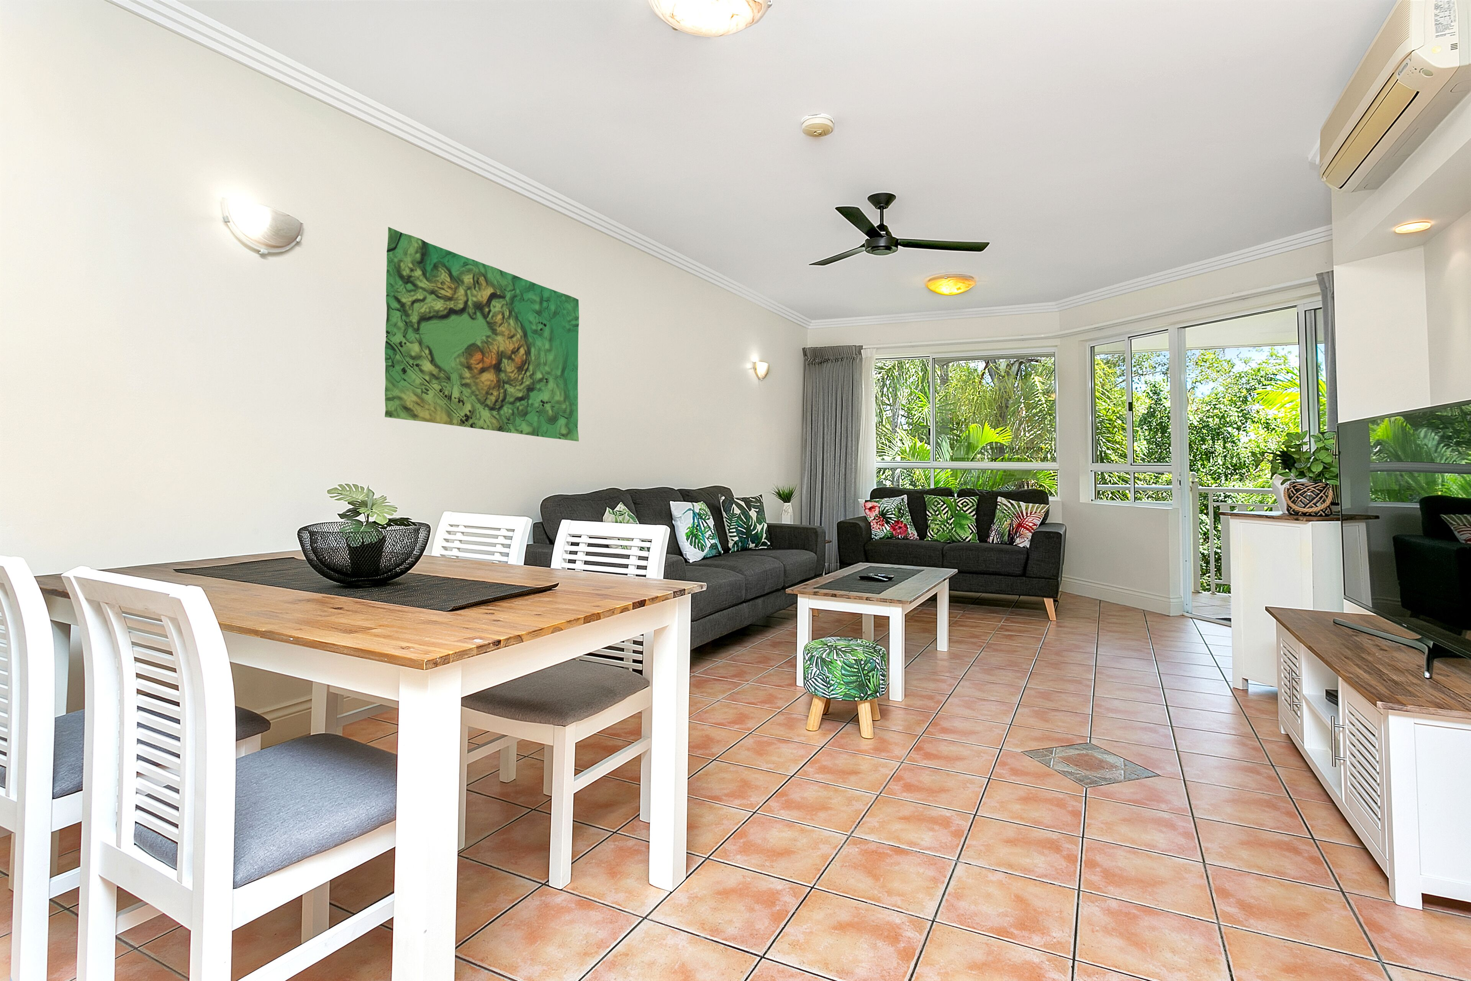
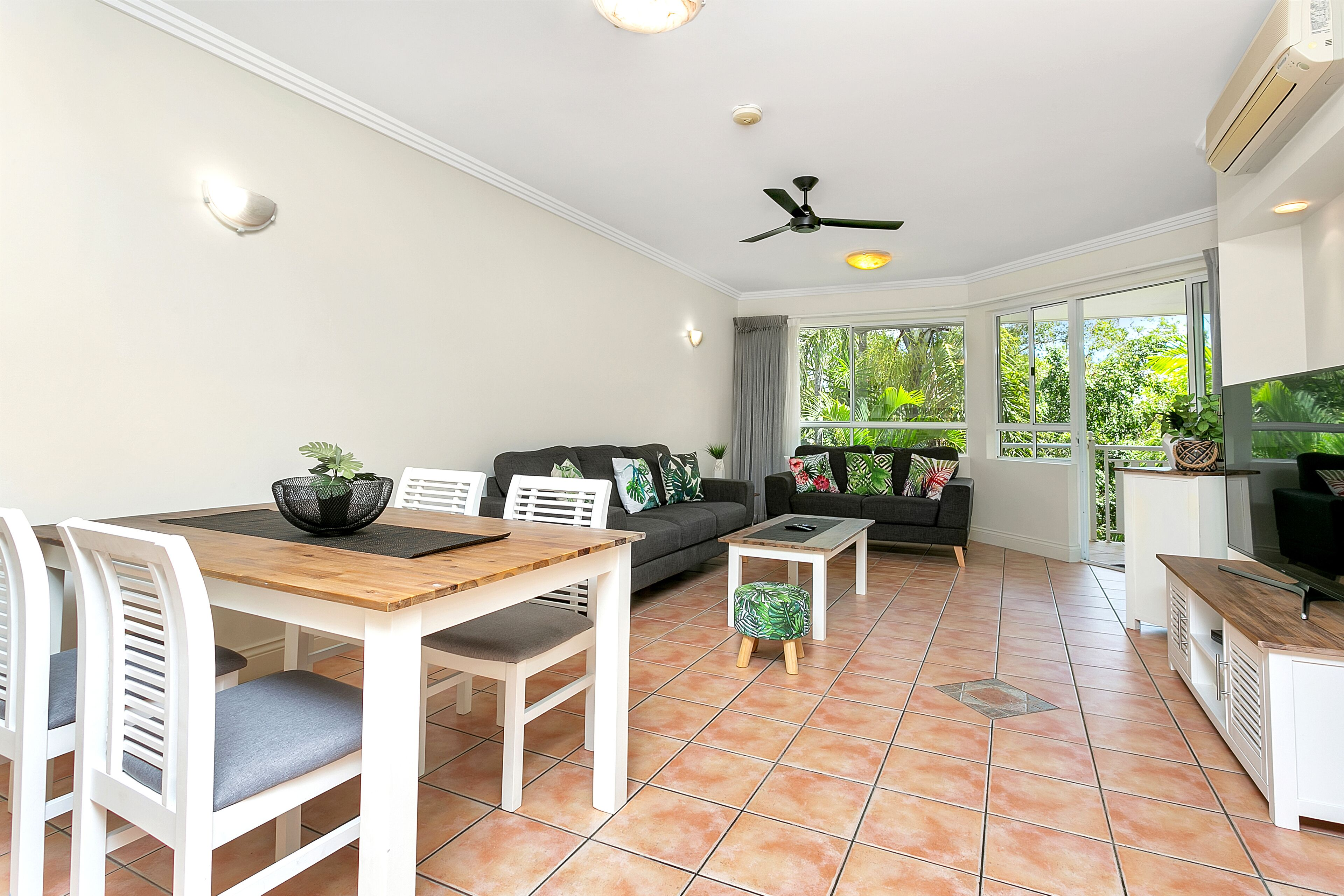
- terrain map [384,227,580,442]
